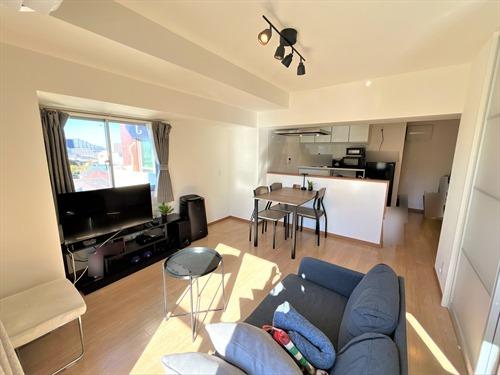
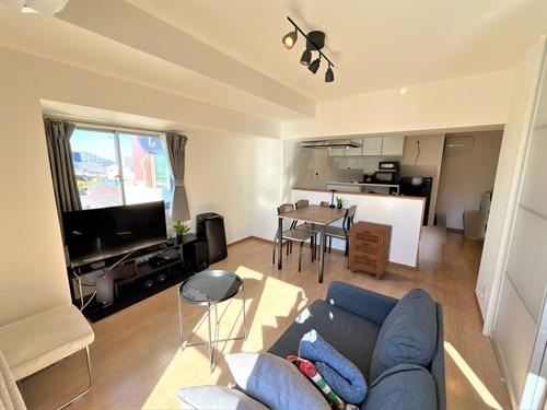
+ cabinet [347,220,394,281]
